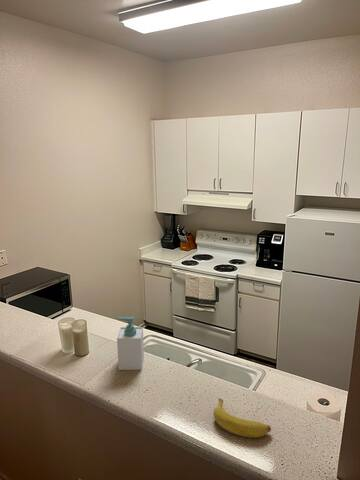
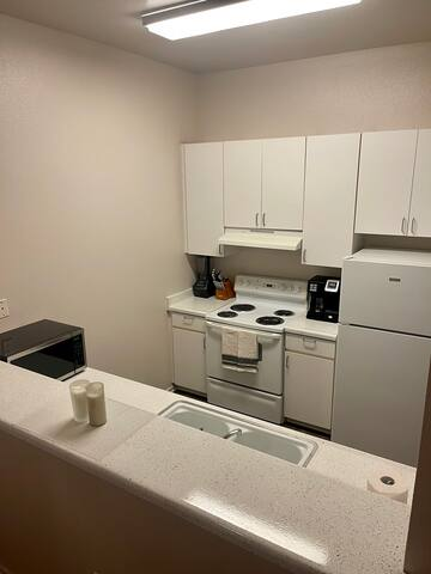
- soap bottle [116,315,145,371]
- banana [213,398,272,439]
